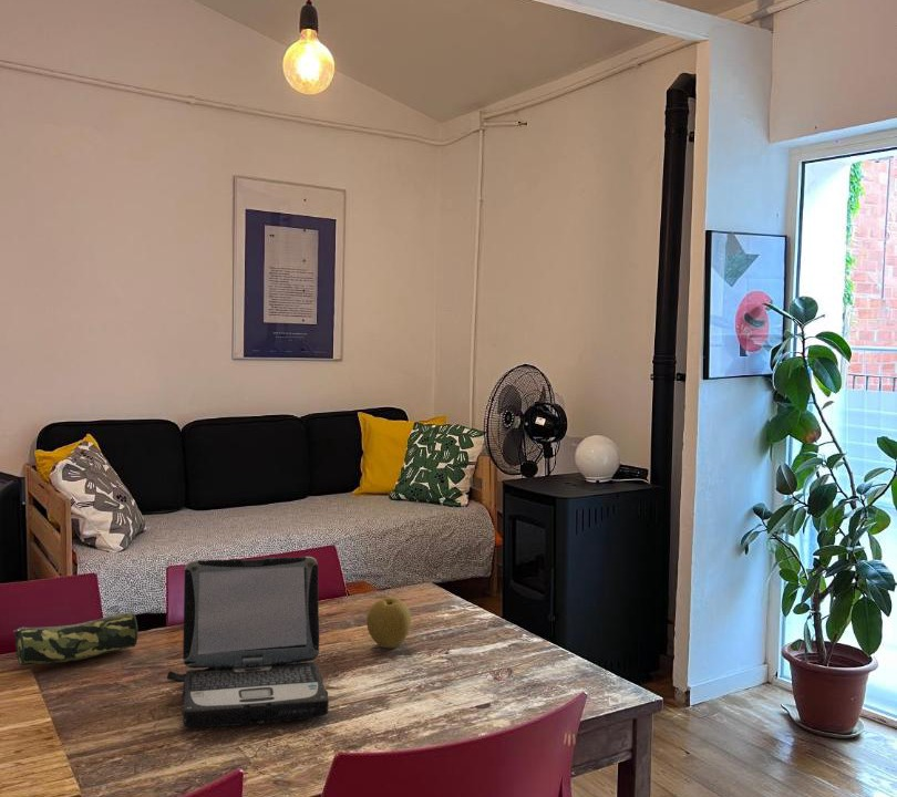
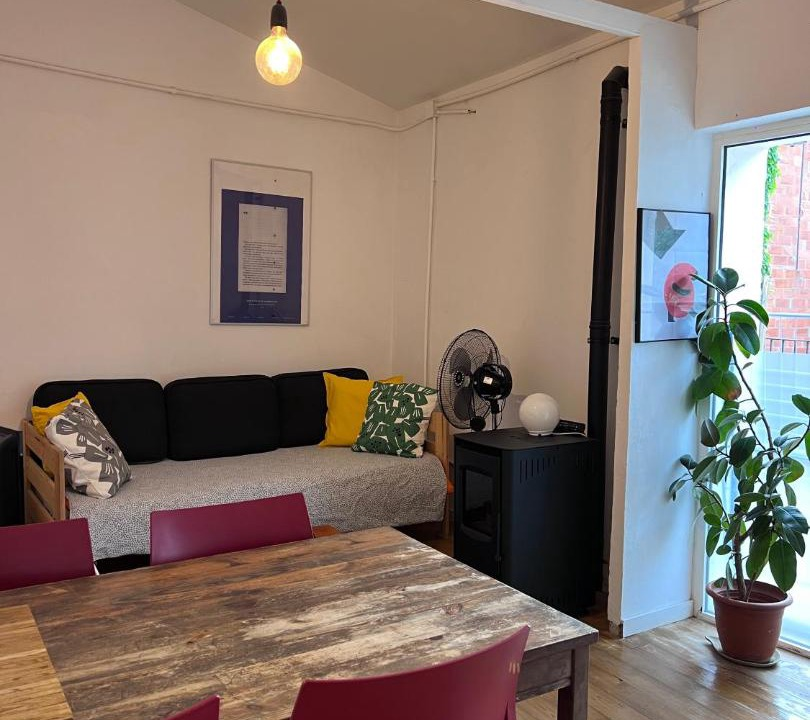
- laptop [166,556,330,728]
- pencil case [12,611,138,666]
- fruit [365,597,412,649]
